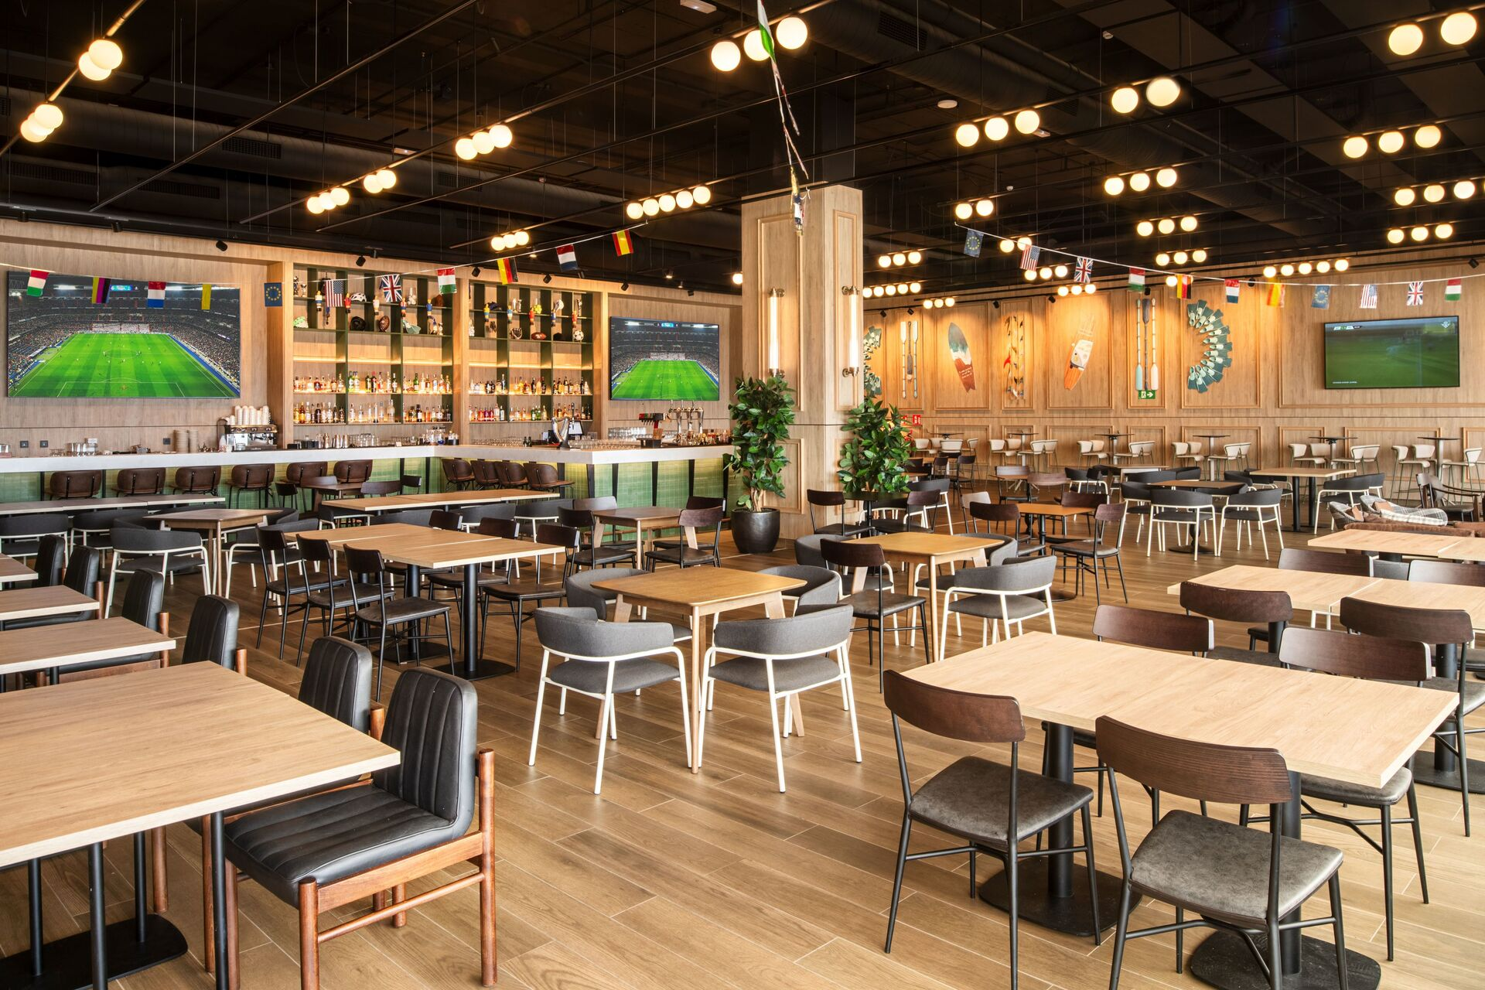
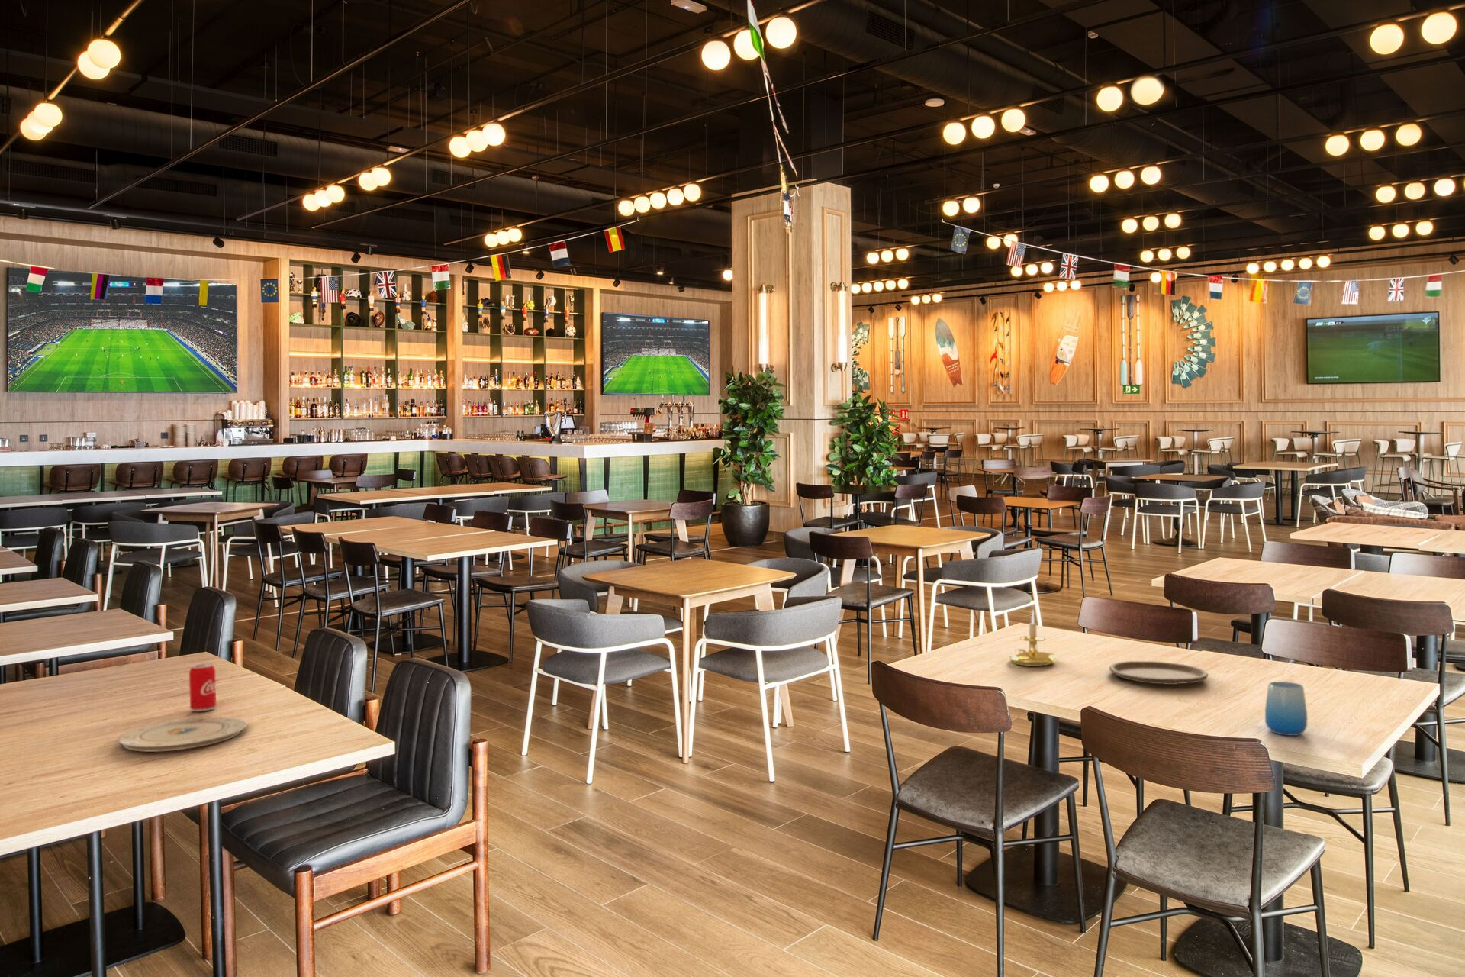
+ plate [117,716,249,752]
+ cup [1264,680,1308,736]
+ plate [1109,660,1210,686]
+ candle holder [1008,608,1058,667]
+ beverage can [189,663,217,712]
